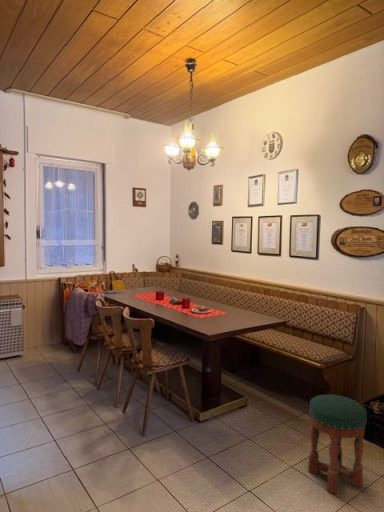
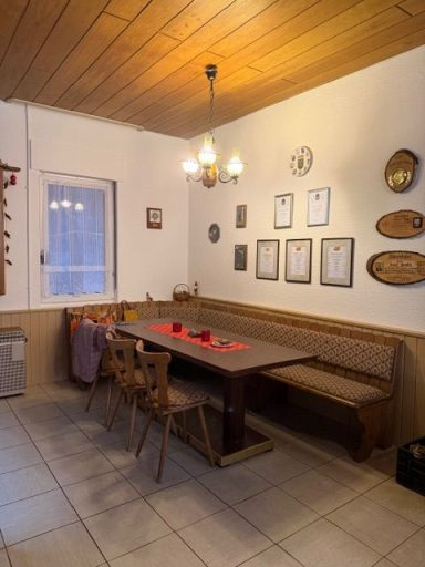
- stool [307,394,368,495]
